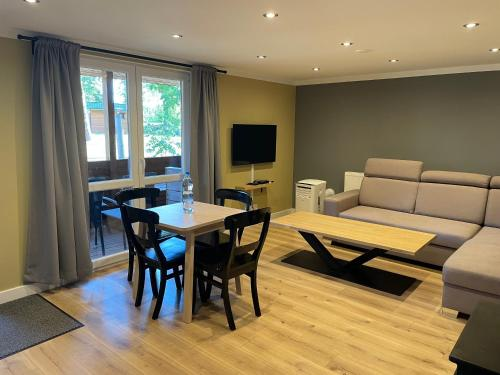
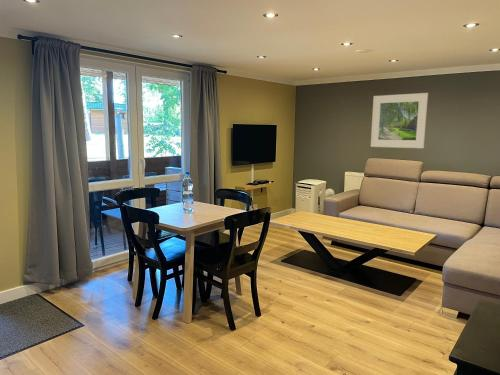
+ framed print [370,92,429,149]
